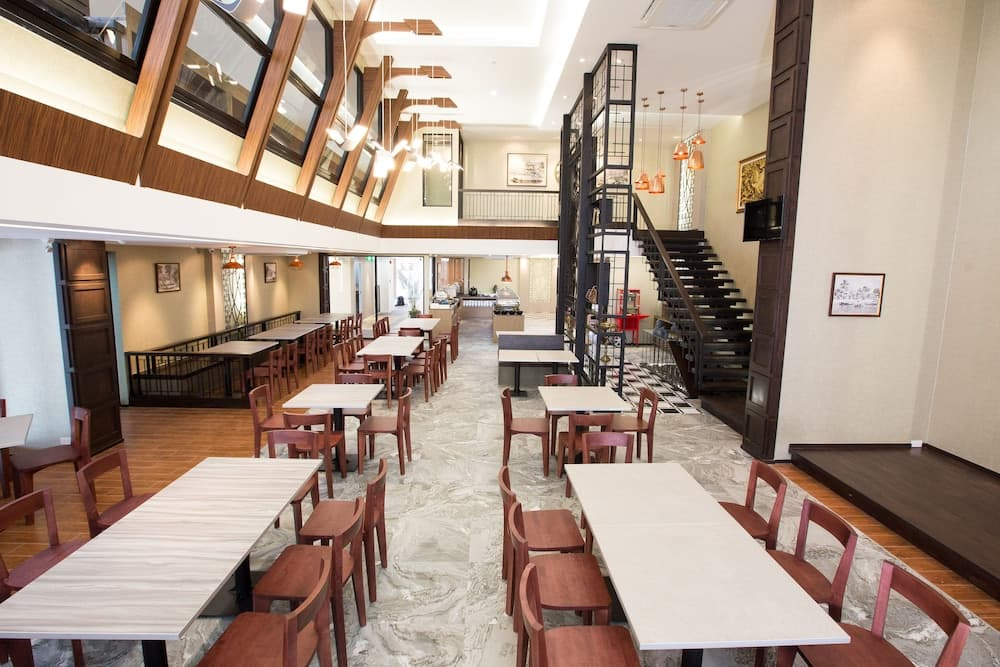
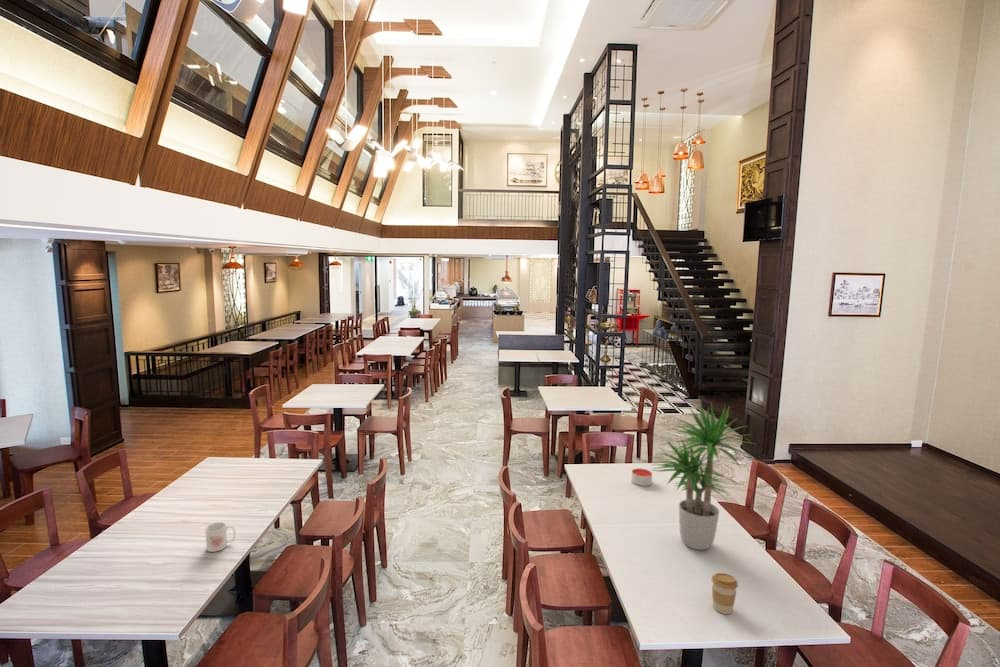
+ mug [204,521,236,553]
+ potted plant [650,401,758,551]
+ candle [630,467,653,487]
+ coffee cup [710,572,739,615]
